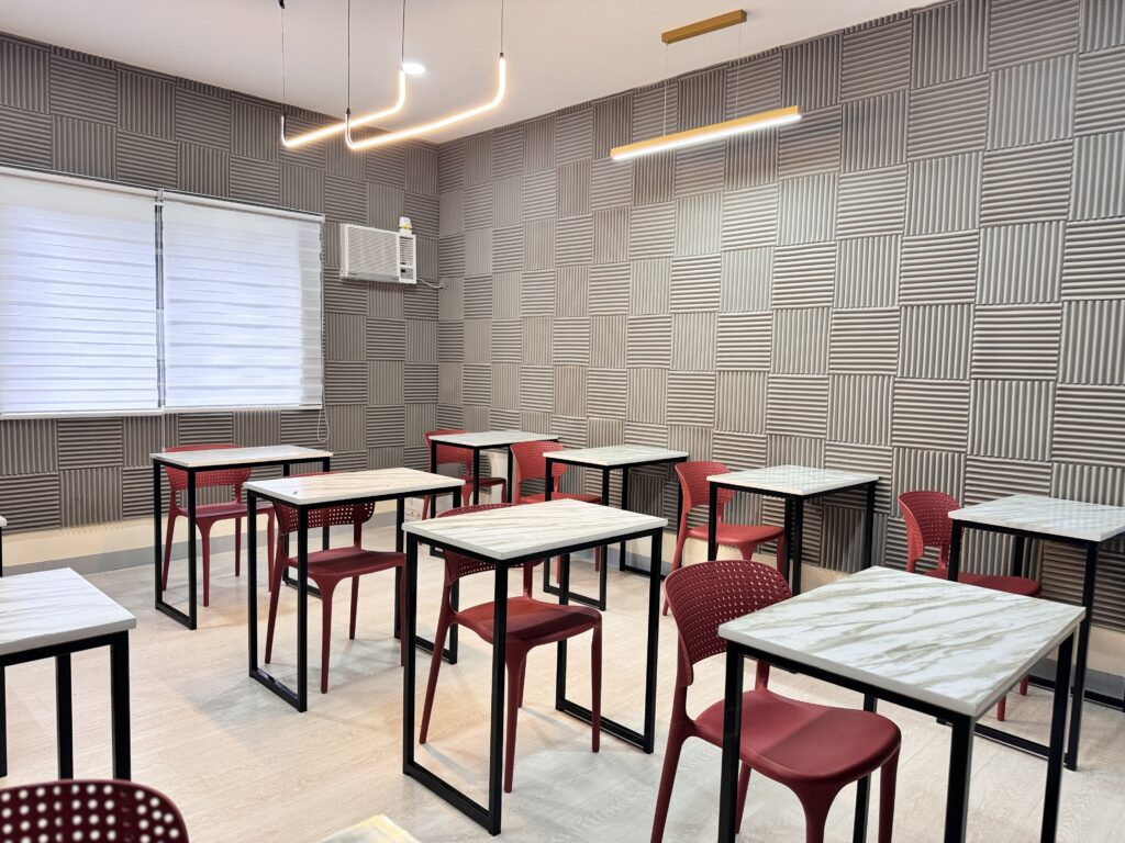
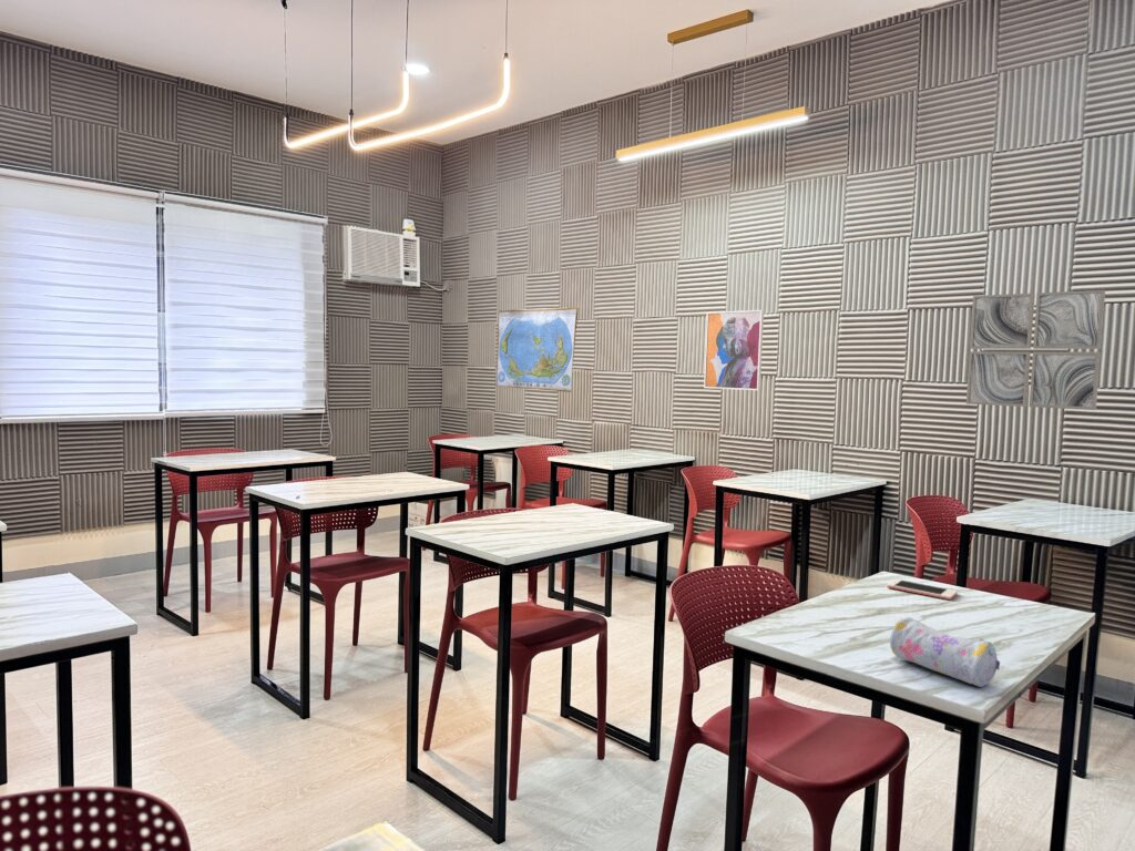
+ wall art [703,309,765,391]
+ cell phone [886,578,959,601]
+ pencil case [889,616,1001,688]
+ world map [494,307,580,393]
+ wall art [965,289,1106,411]
